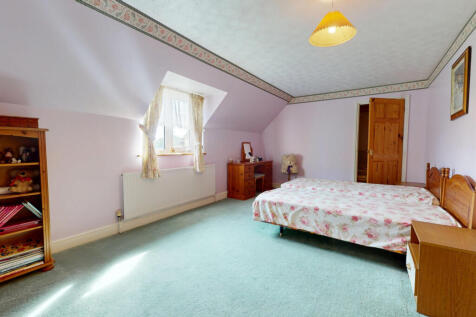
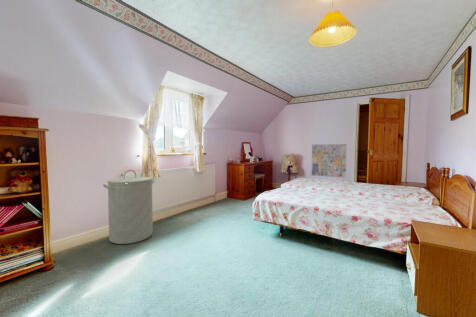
+ wall art [311,143,348,179]
+ laundry hamper [102,169,155,245]
